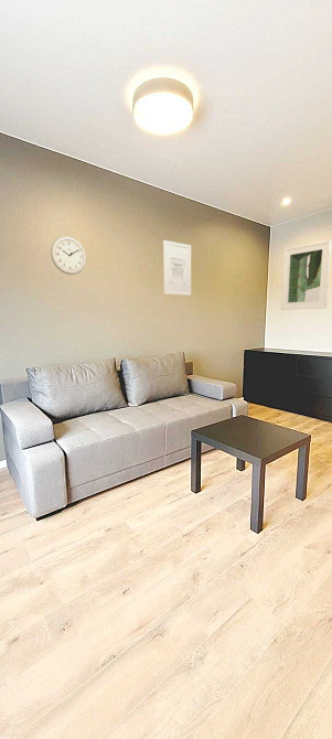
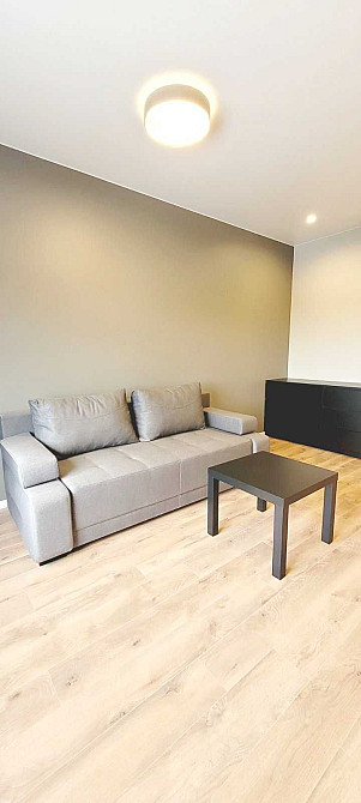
- wall clock [50,235,87,276]
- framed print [280,239,332,311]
- wall art [162,239,192,297]
